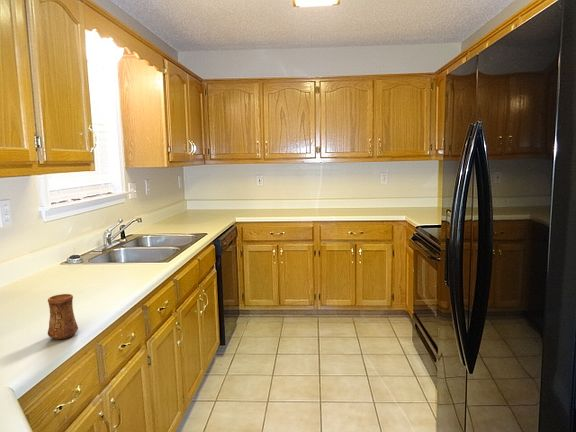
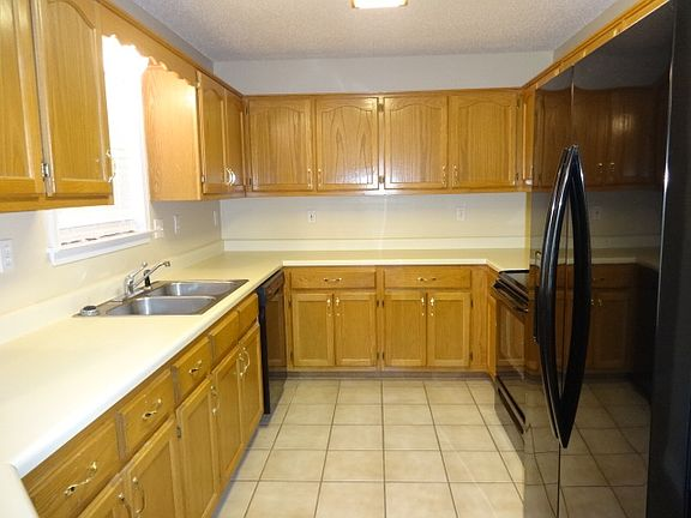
- cup [47,293,79,341]
